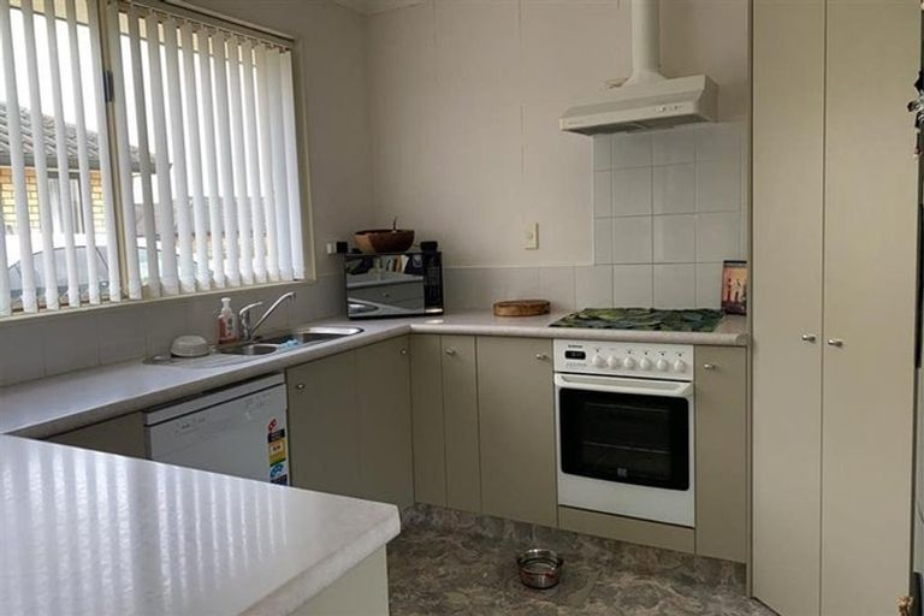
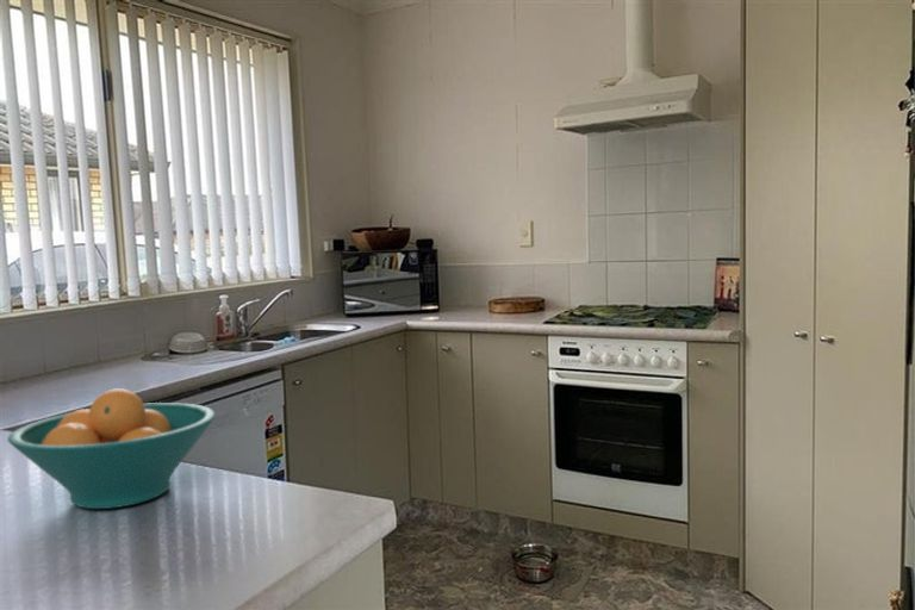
+ fruit bowl [6,388,217,510]
